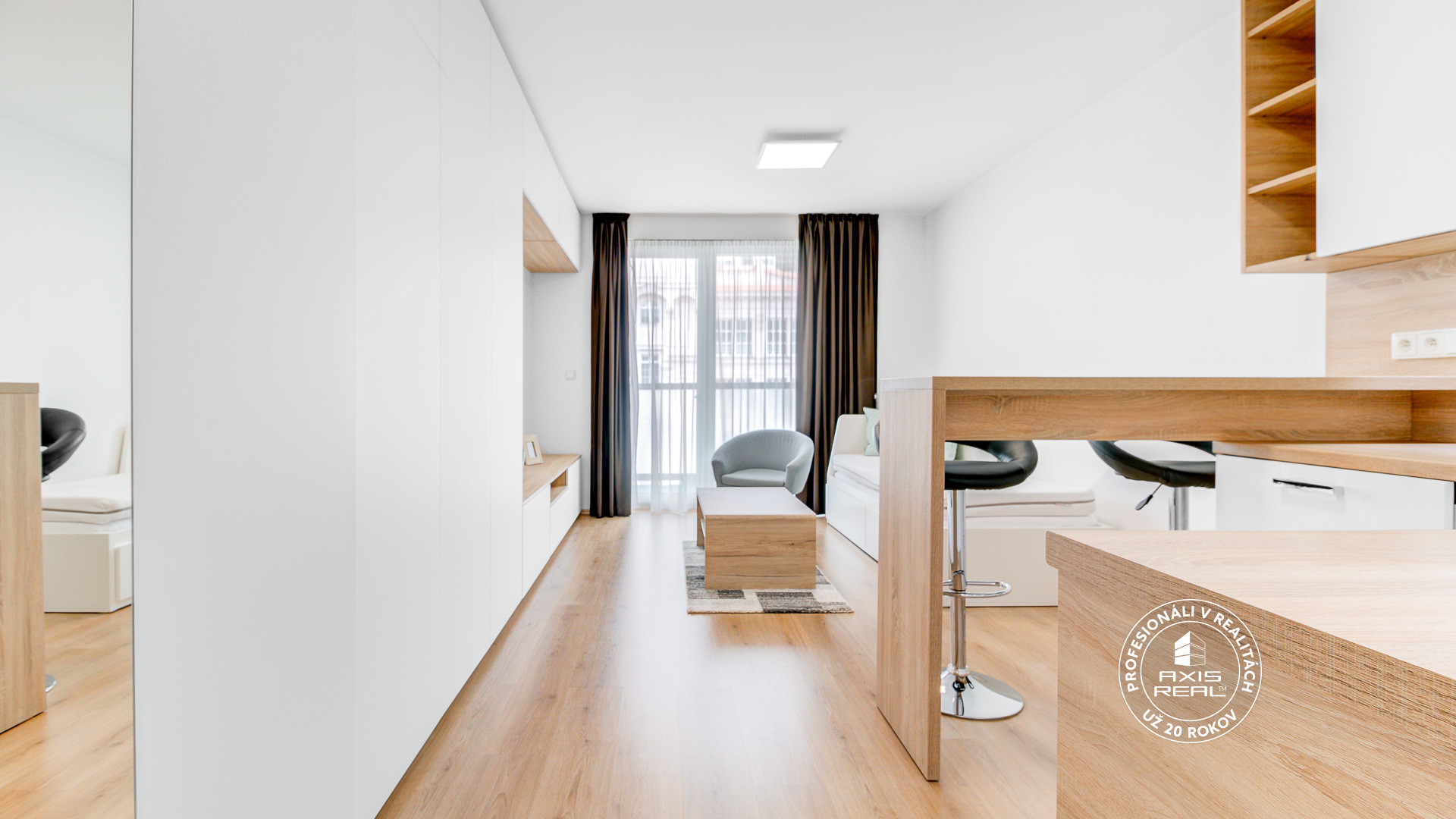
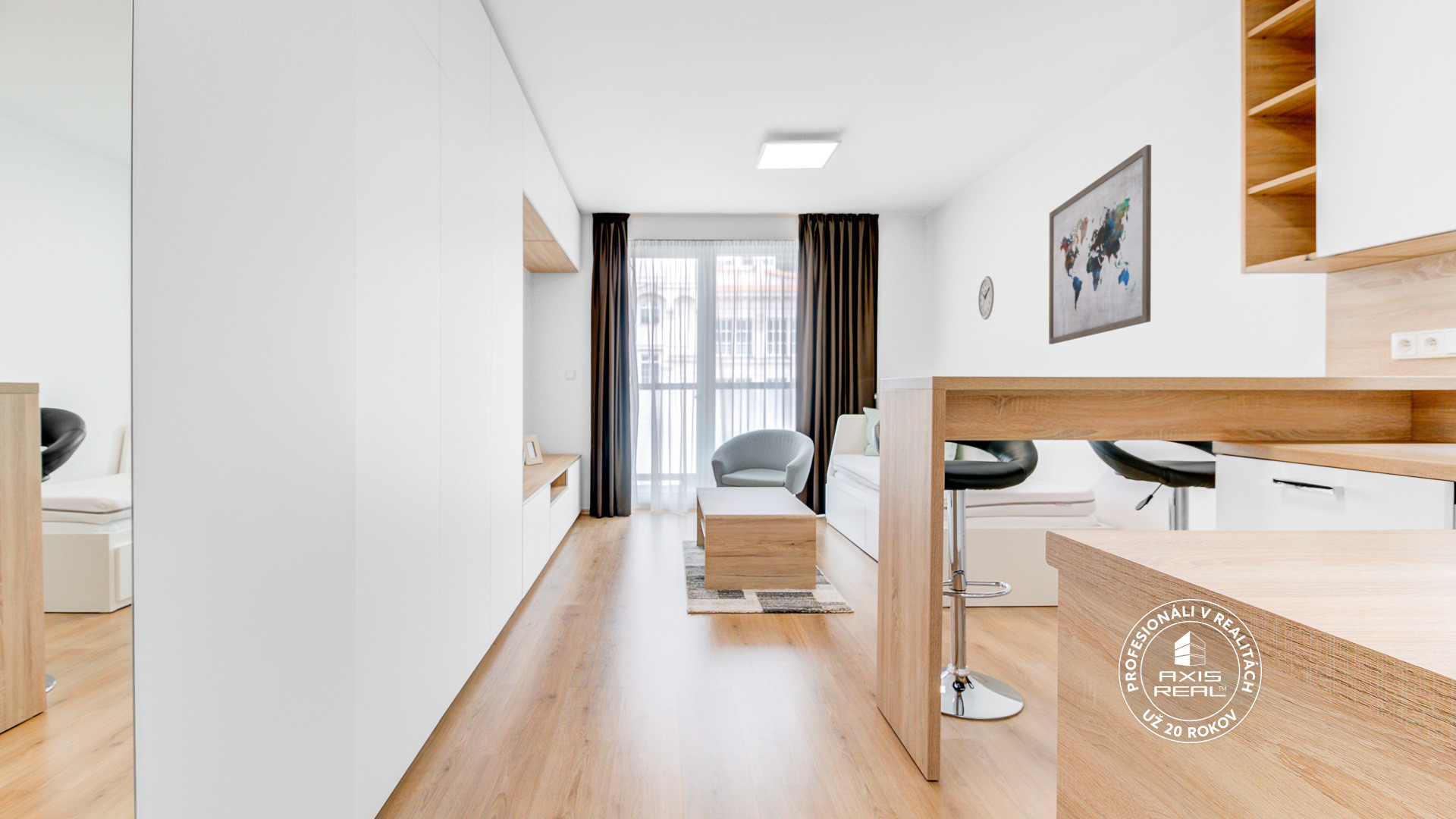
+ wall art [1048,144,1152,345]
+ wall clock [977,275,995,320]
